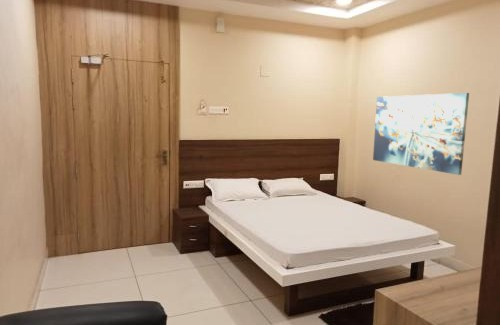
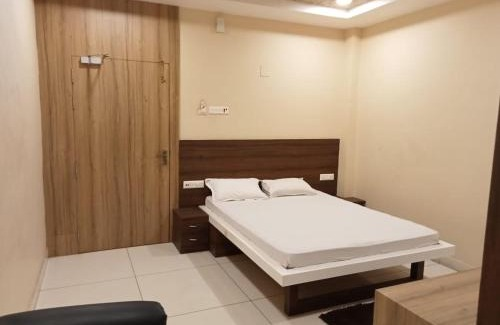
- wall art [372,92,470,176]
